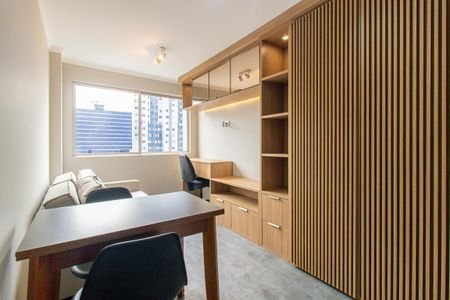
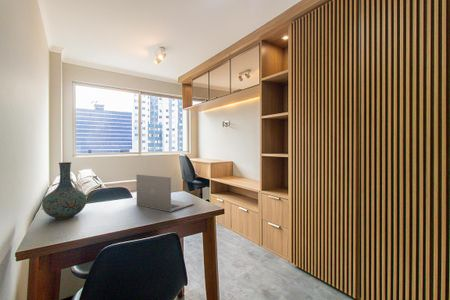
+ laptop [136,174,195,213]
+ vase [41,161,88,220]
